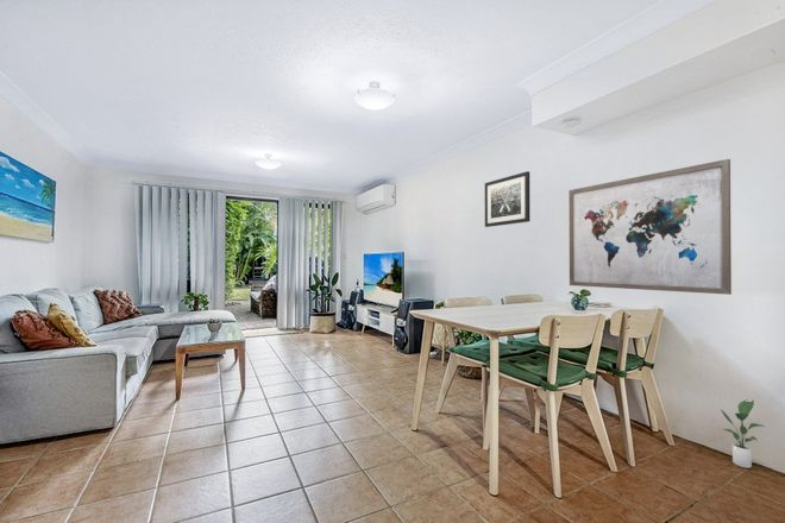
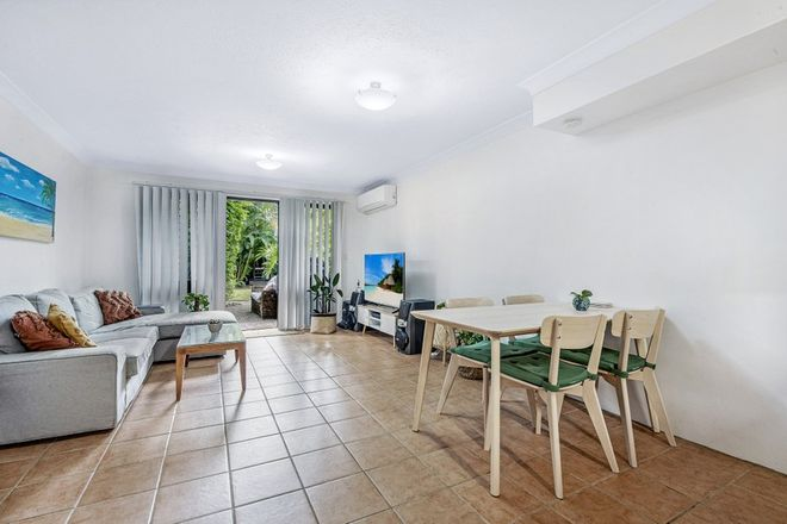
- potted plant [720,399,766,470]
- wall art [484,170,530,228]
- wall art [569,158,733,296]
